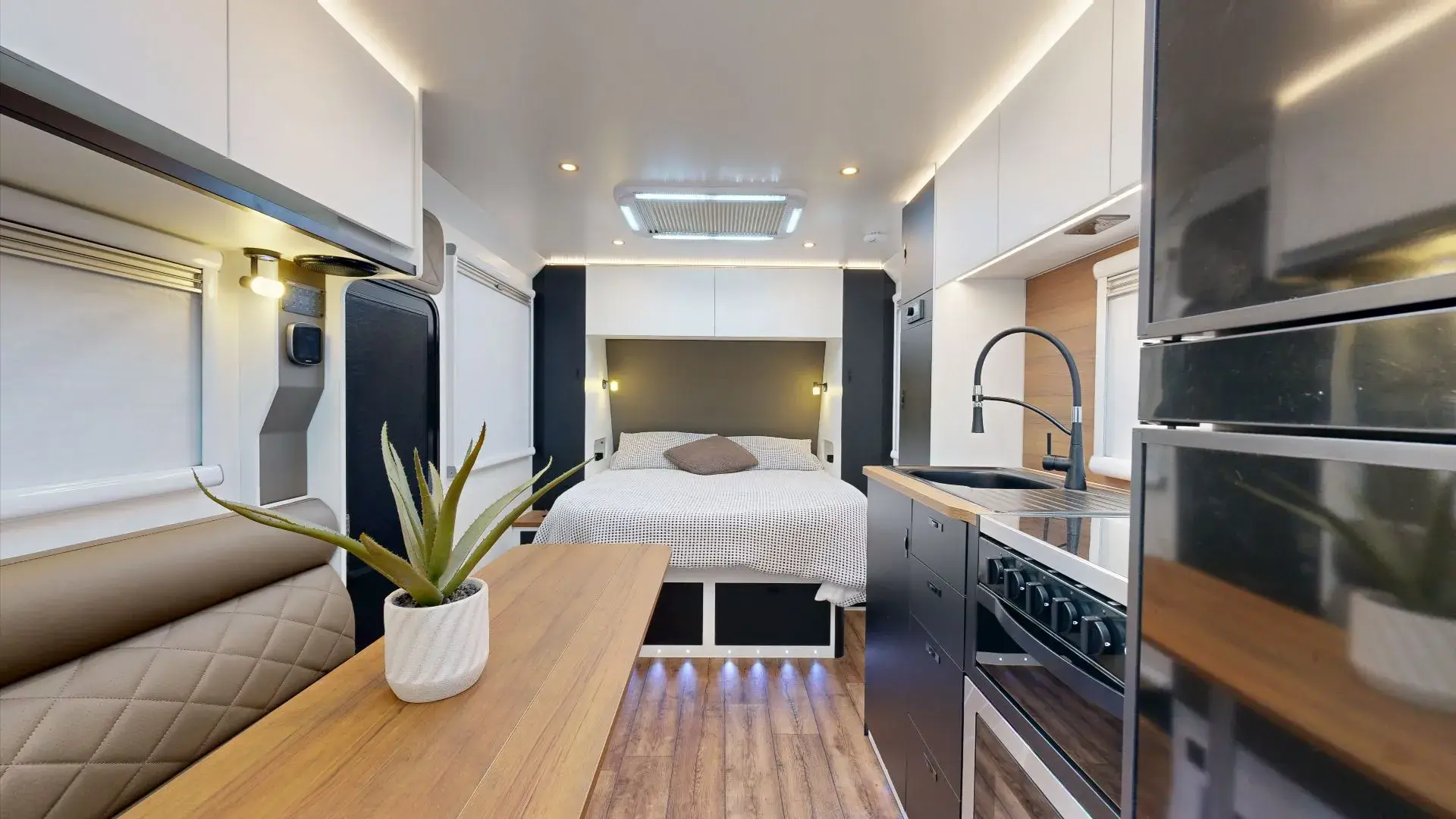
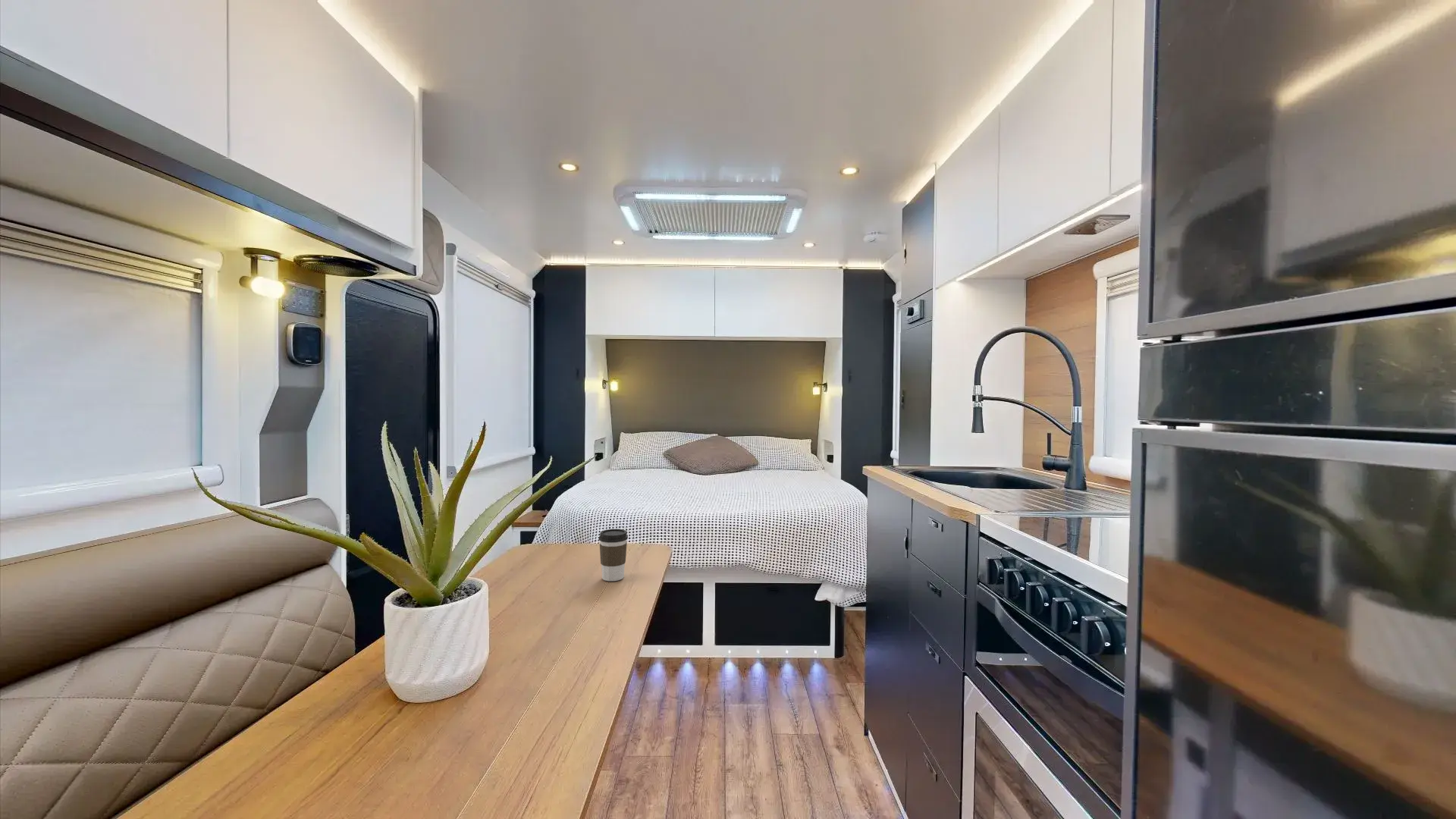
+ coffee cup [598,529,629,582]
